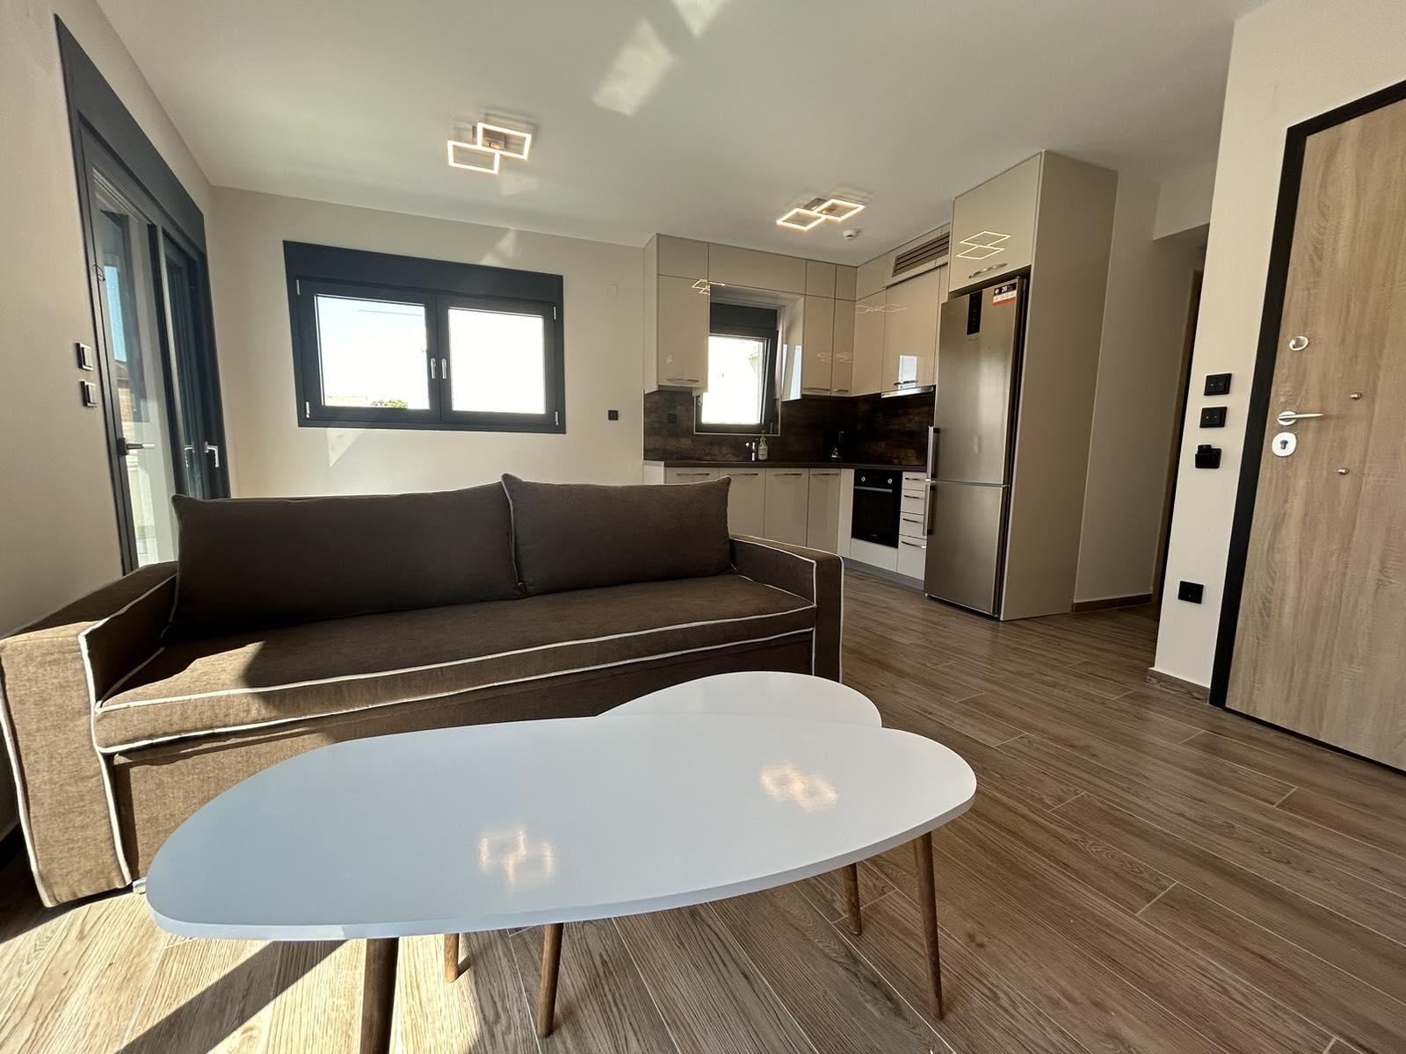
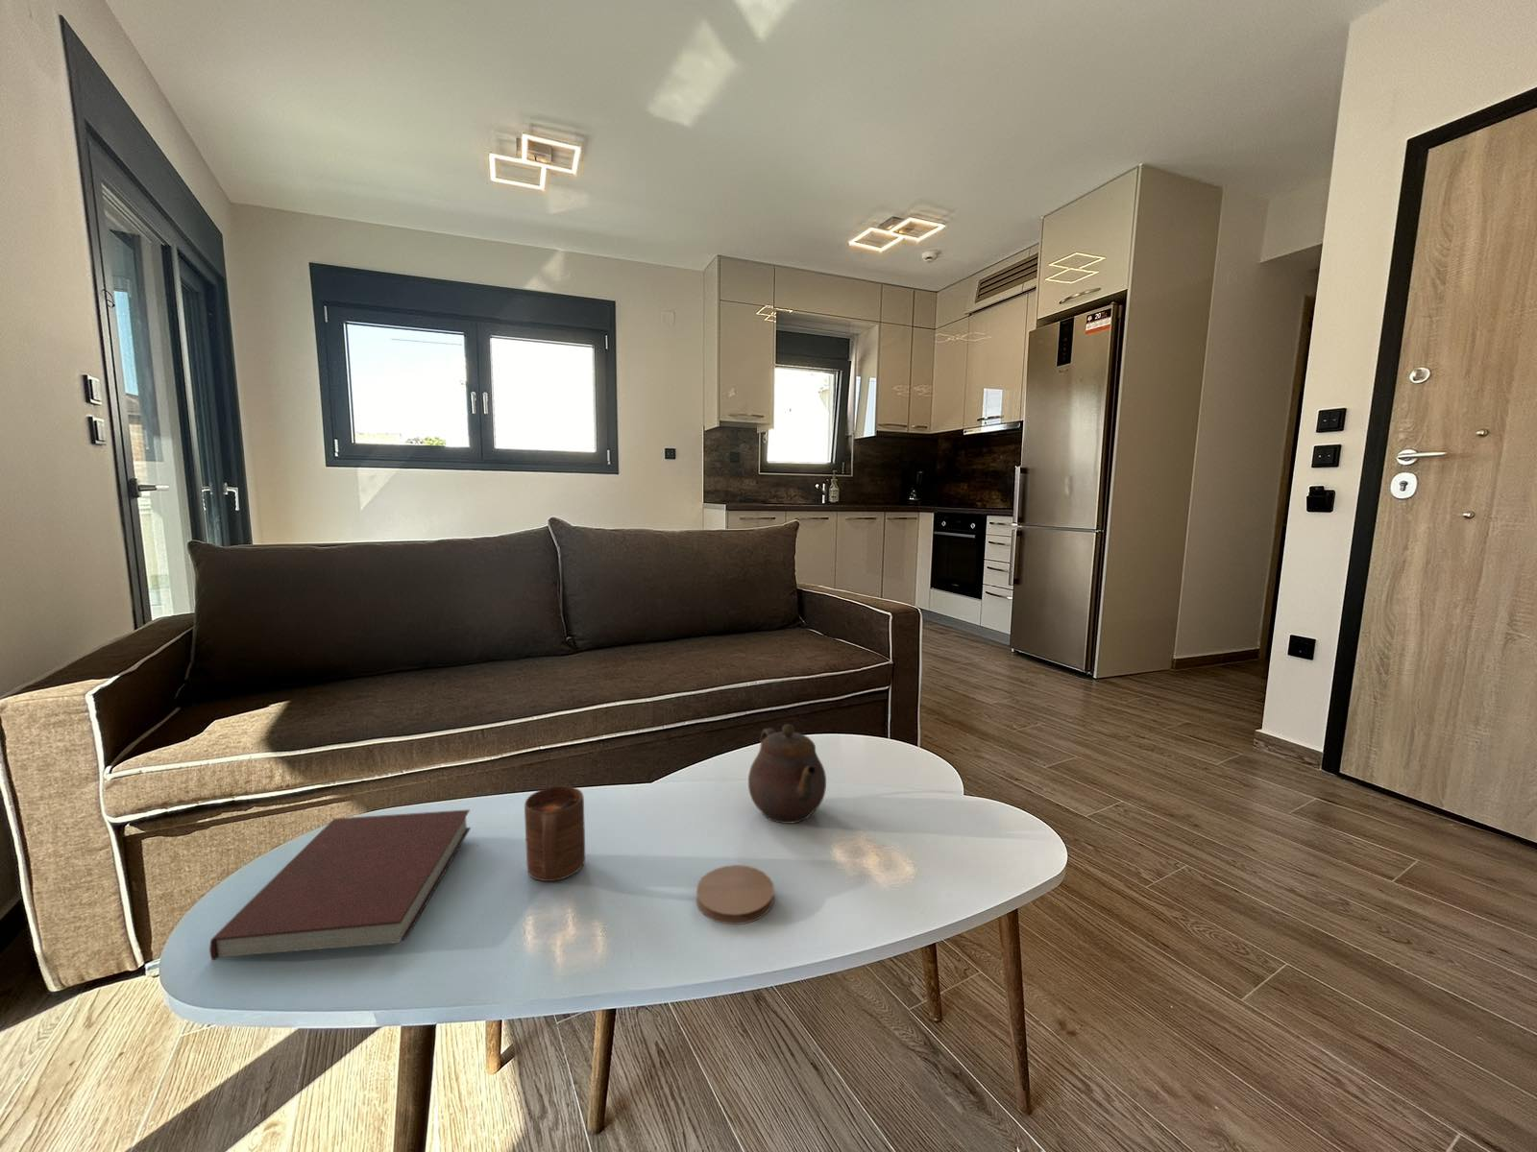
+ notebook [208,808,472,961]
+ coaster [696,864,776,926]
+ cup [524,785,586,882]
+ teapot [748,722,827,824]
